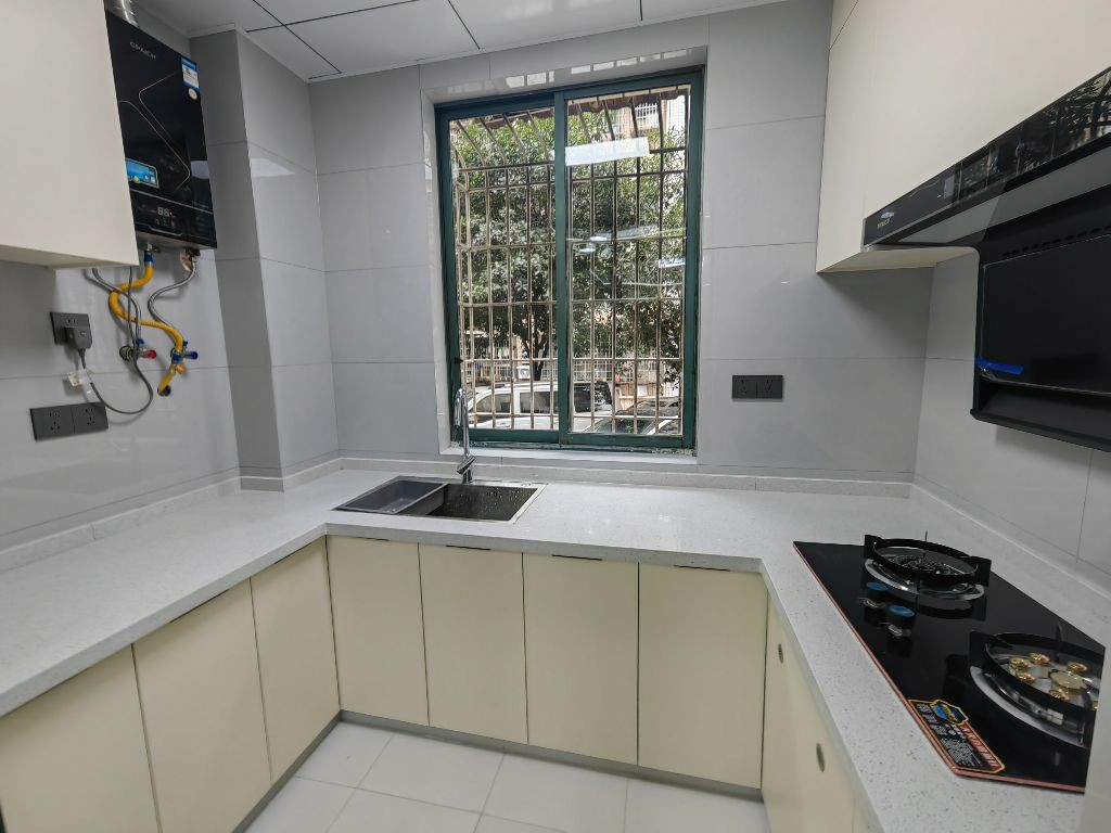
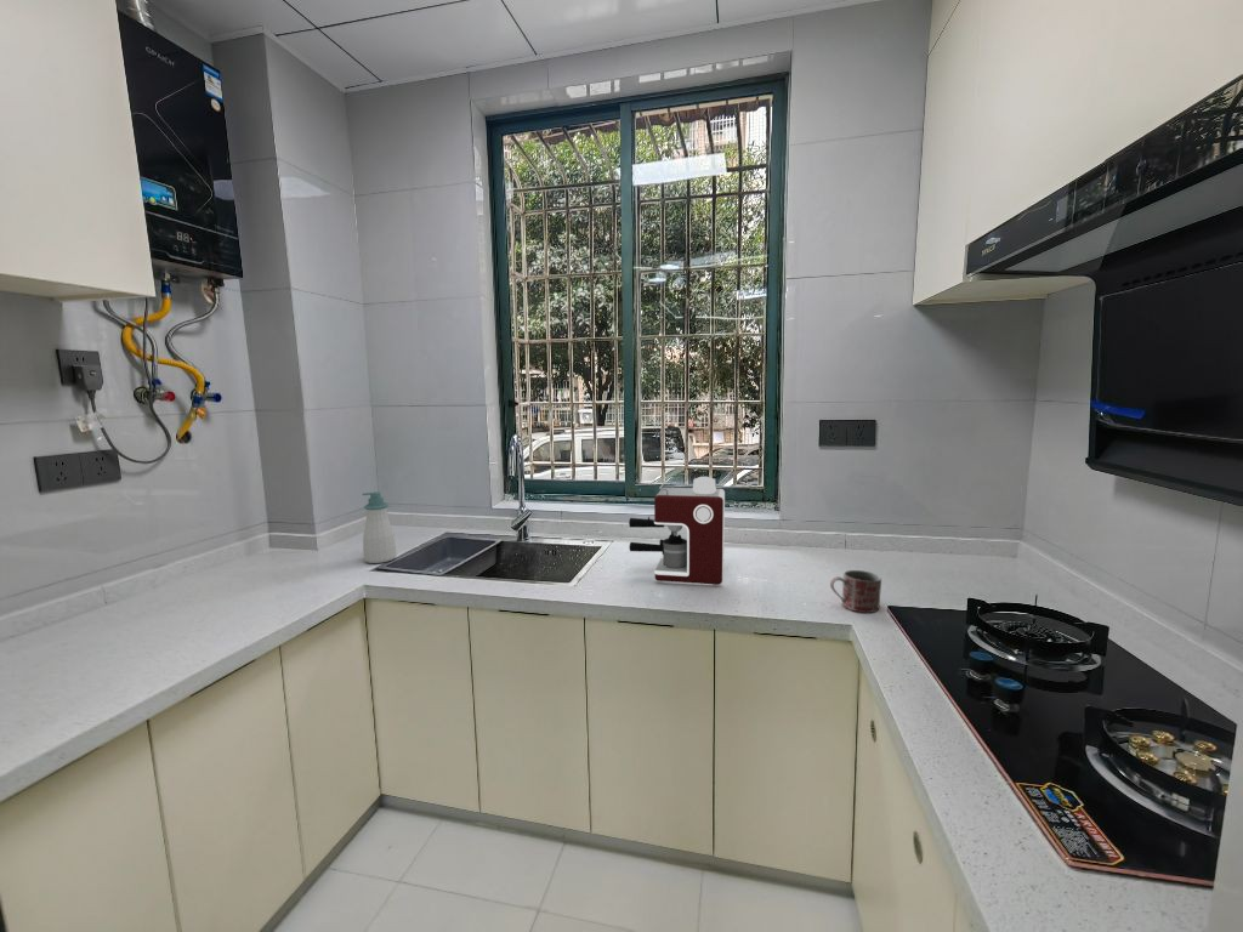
+ mug [829,569,882,614]
+ soap bottle [362,490,397,564]
+ coffee maker [628,476,726,586]
